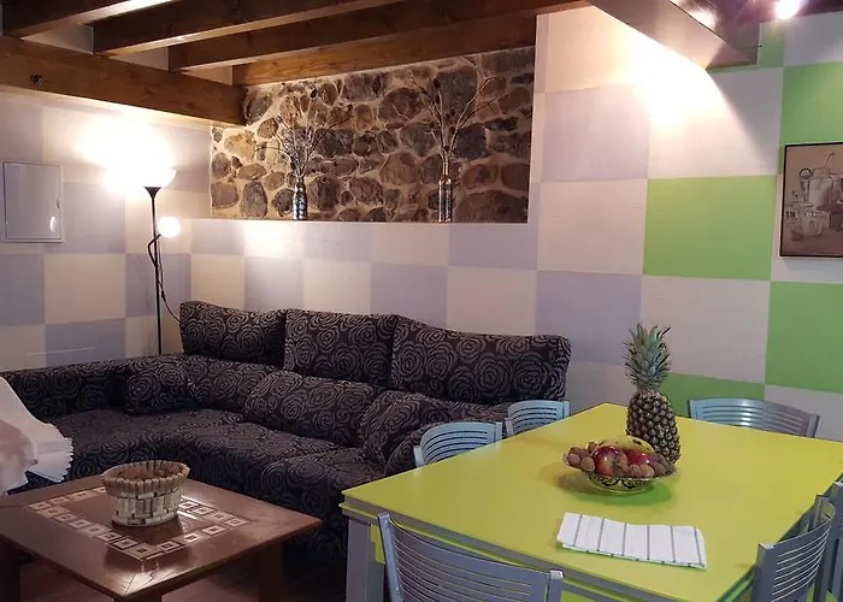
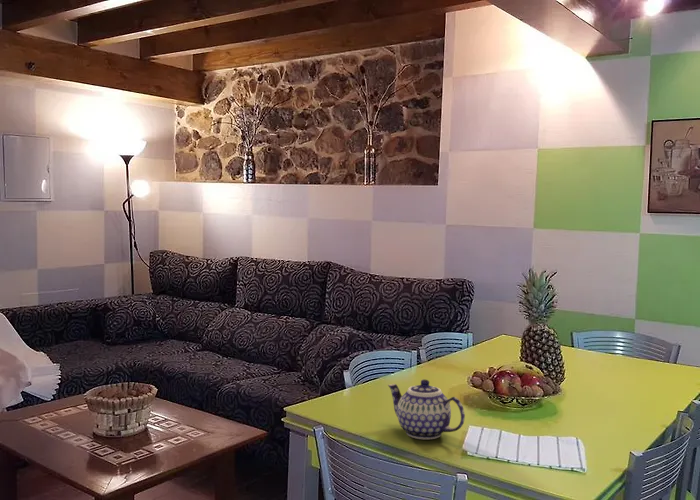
+ teapot [387,379,466,441]
